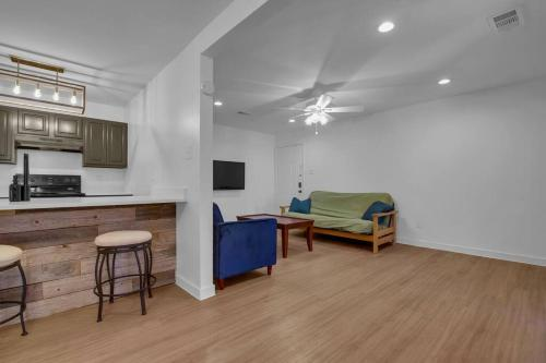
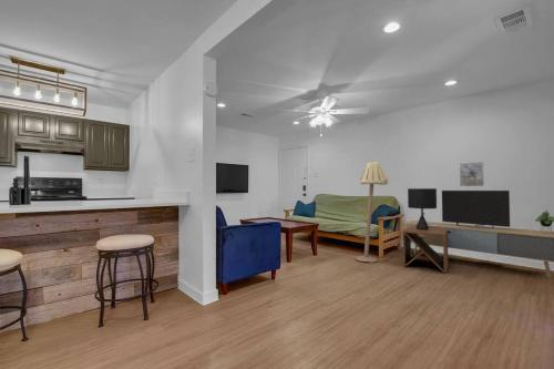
+ lamp [407,187,438,229]
+ floor lamp [355,161,389,264]
+ media console [401,189,554,278]
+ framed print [458,161,485,187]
+ side table [402,226,449,275]
